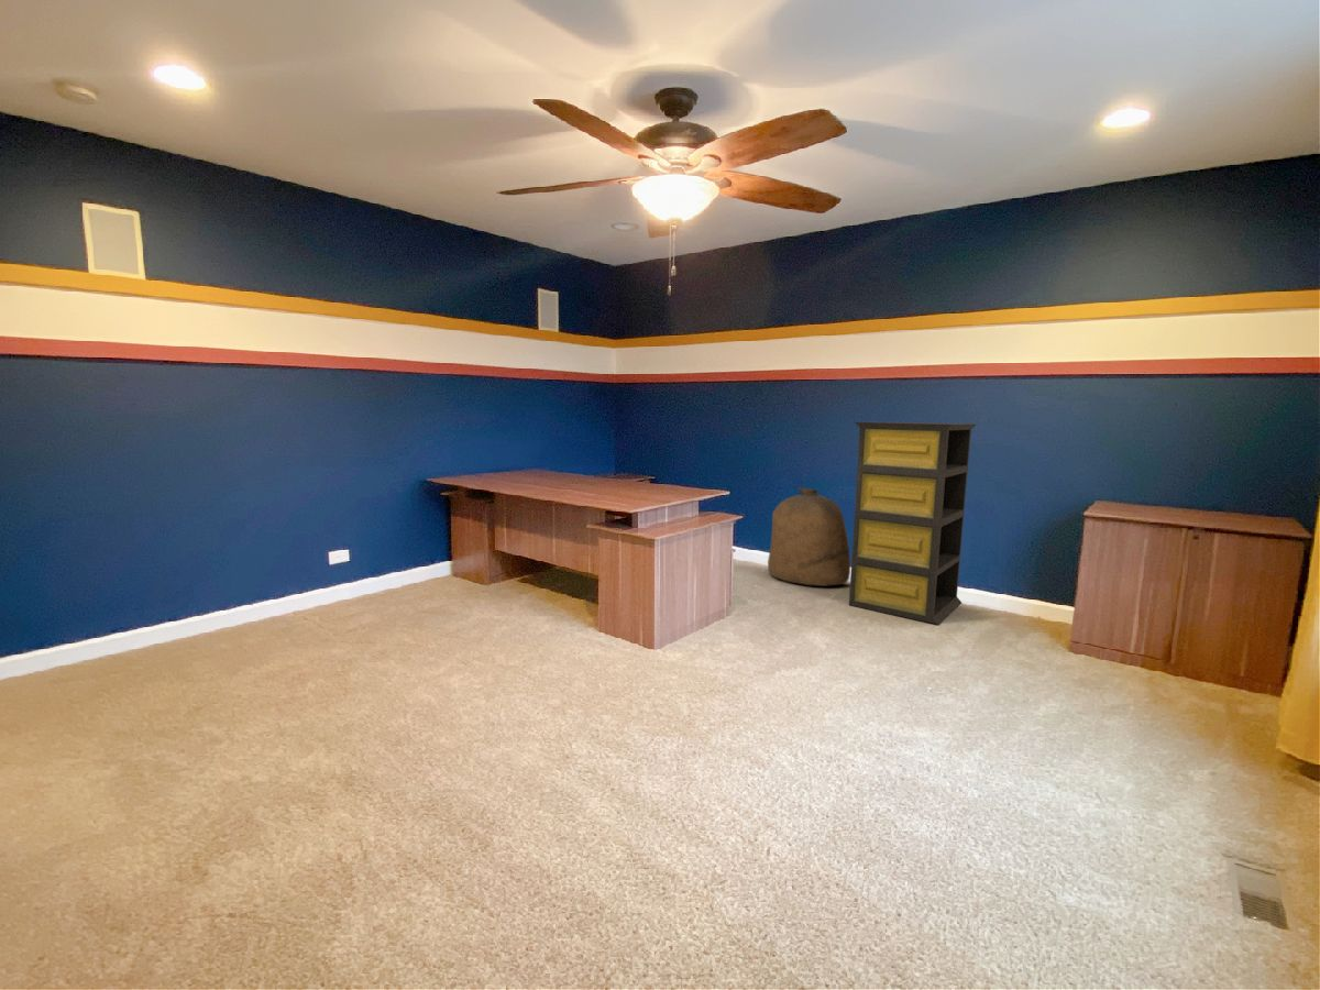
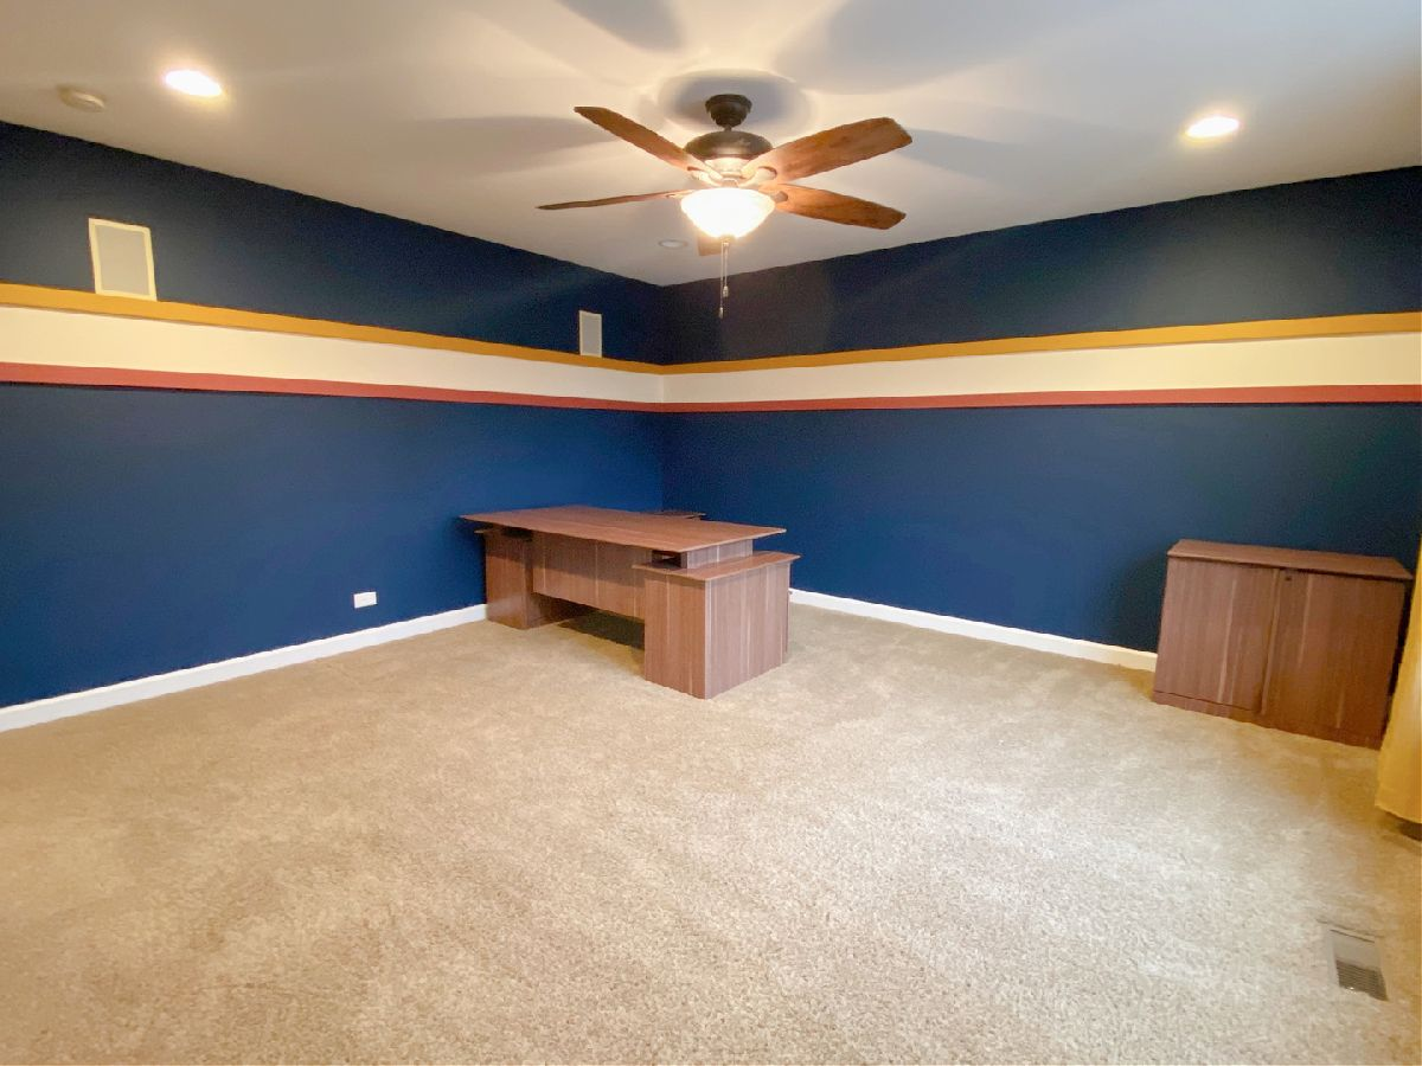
- bag [767,486,851,587]
- bookshelf [848,421,977,626]
